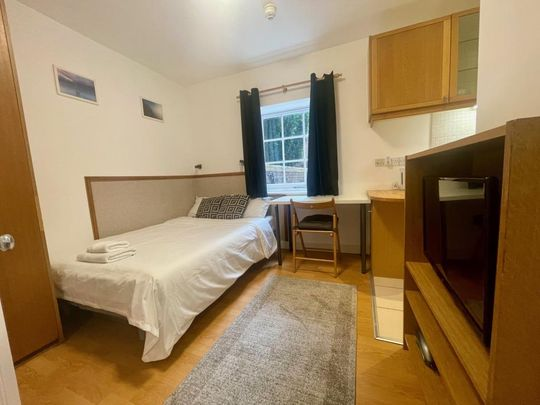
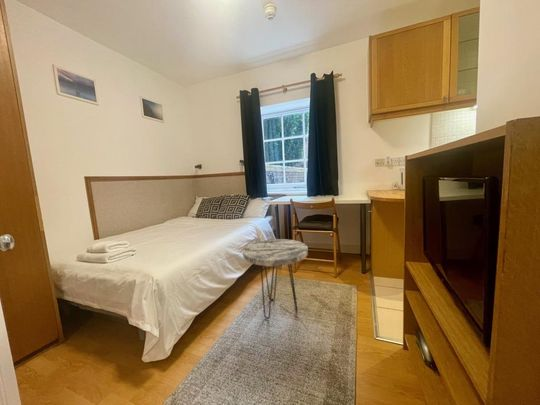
+ side table [242,238,309,320]
